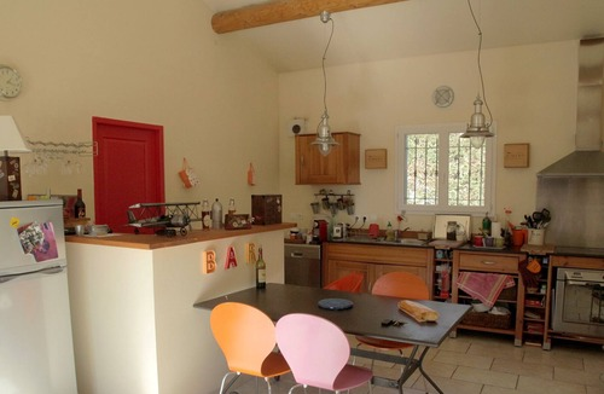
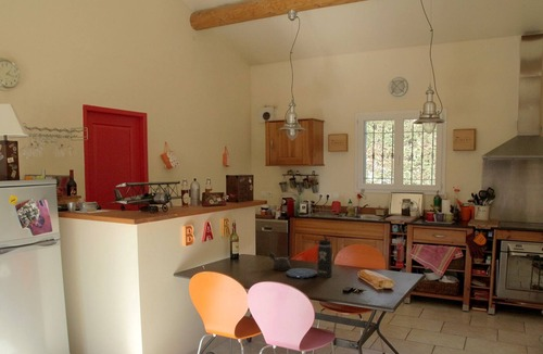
+ thermos bottle [314,233,333,279]
+ teapot [268,252,292,271]
